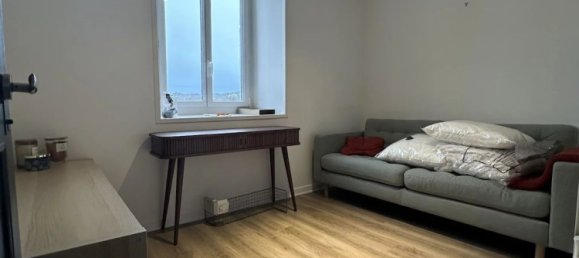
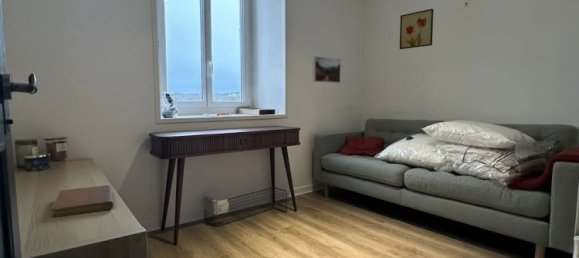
+ notebook [50,184,114,219]
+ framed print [312,55,342,84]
+ wall art [399,8,434,50]
